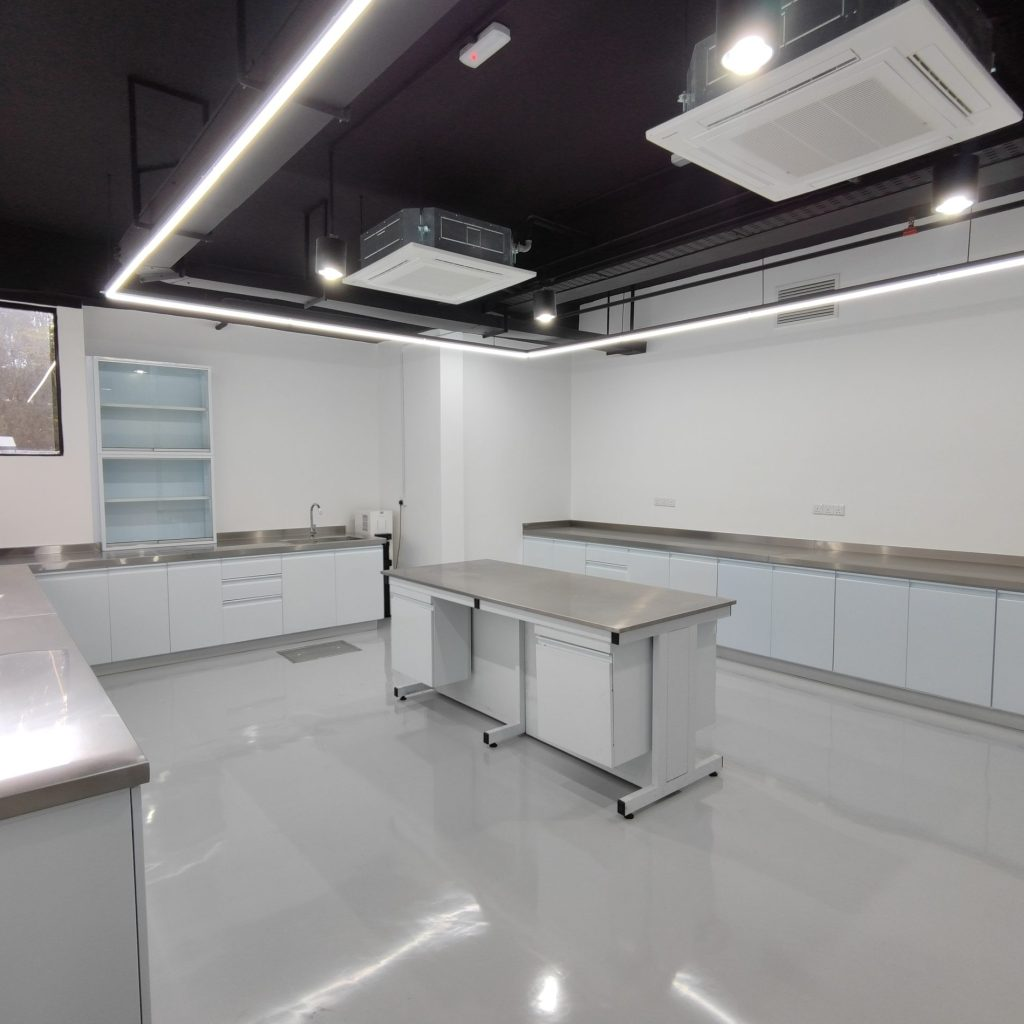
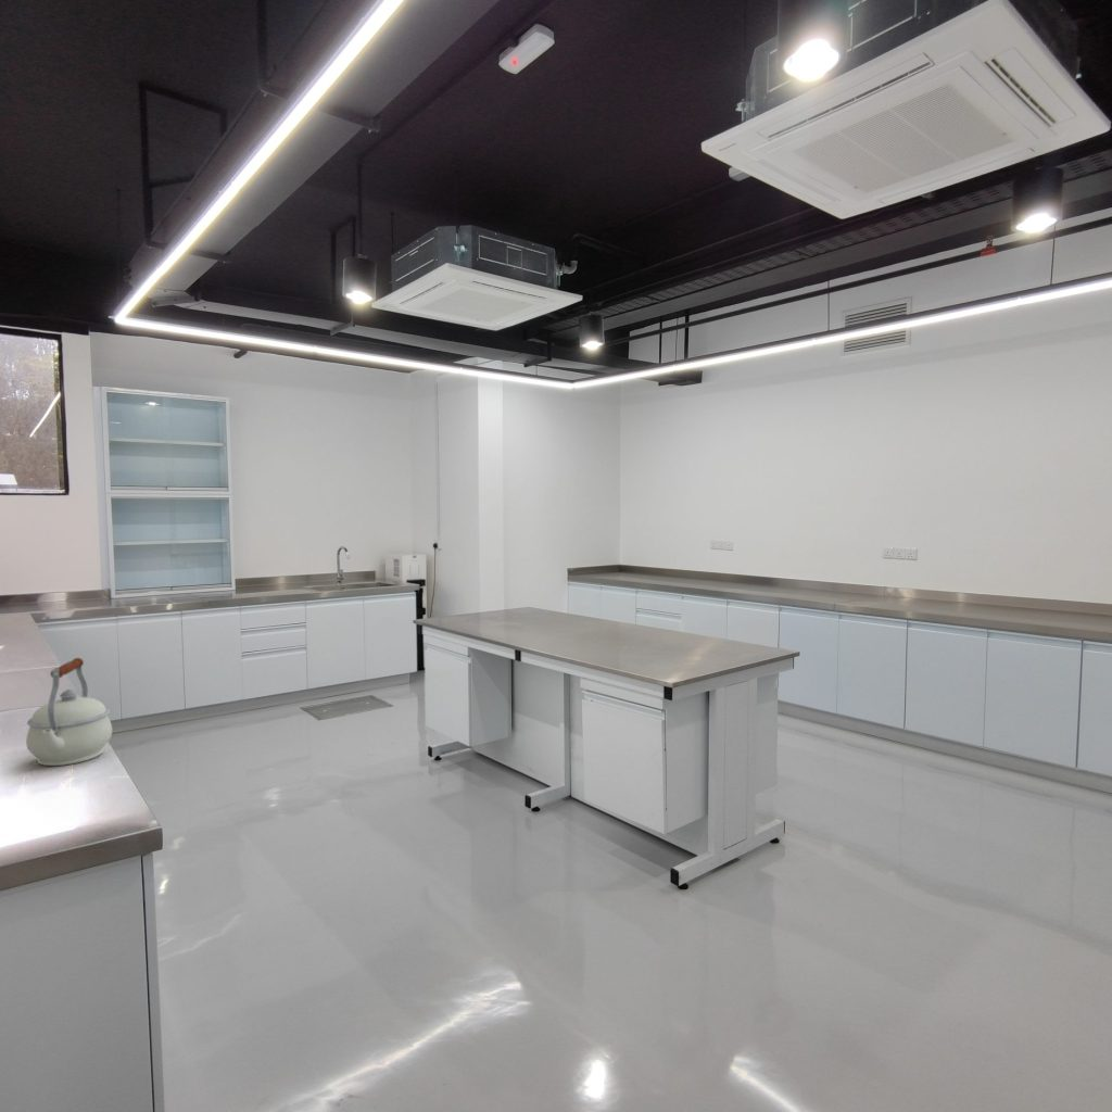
+ kettle [25,657,113,767]
